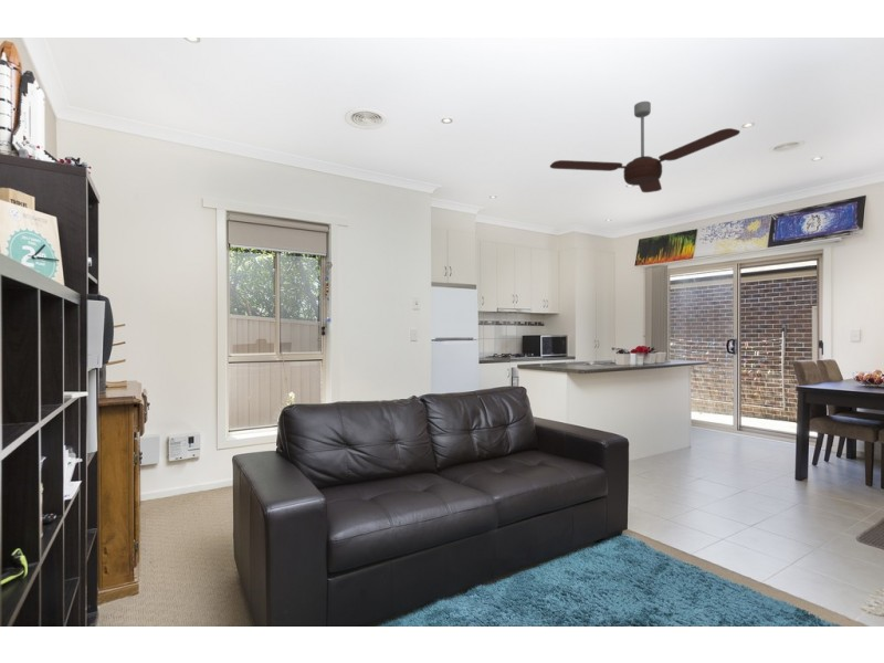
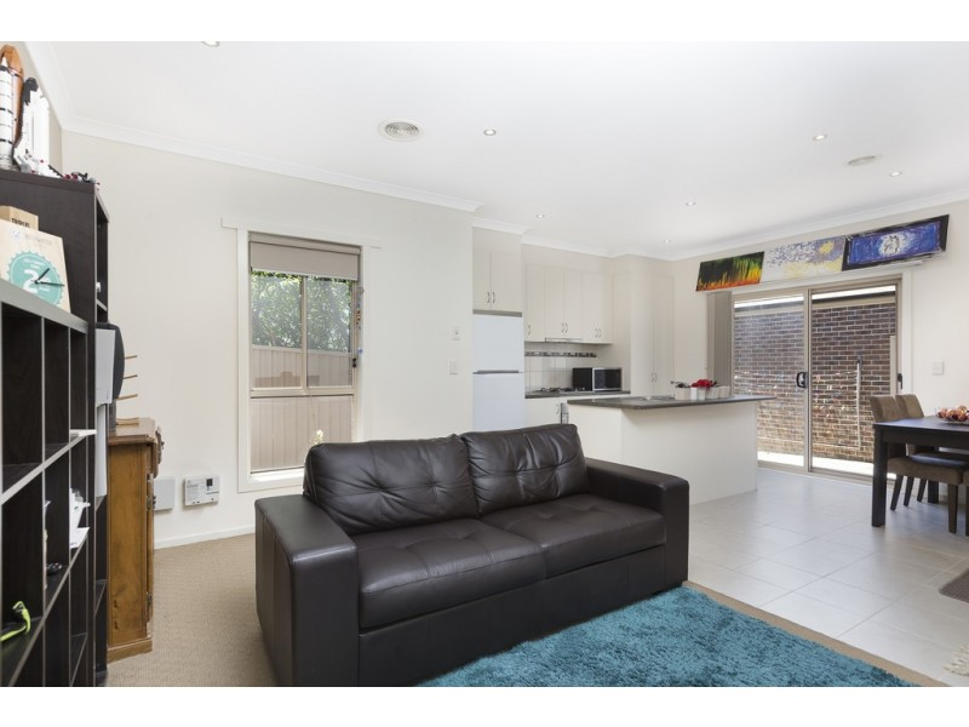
- ceiling fan [549,101,741,193]
